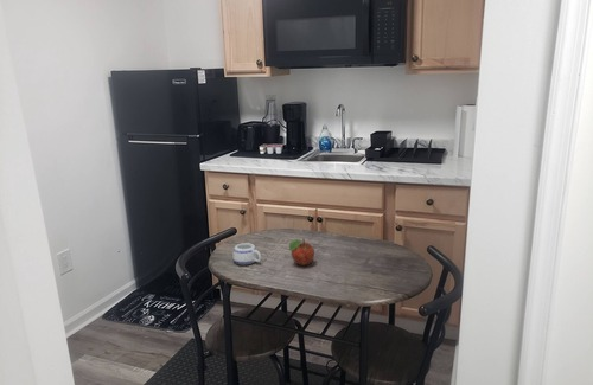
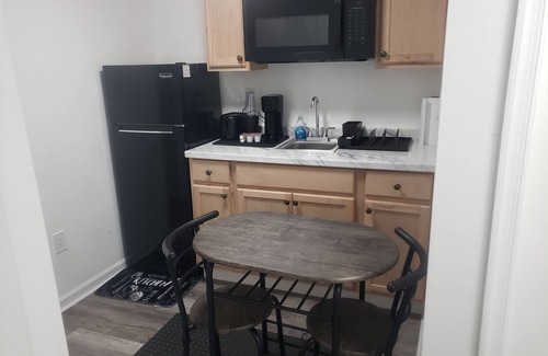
- fruit [288,238,315,267]
- mug [232,242,262,265]
